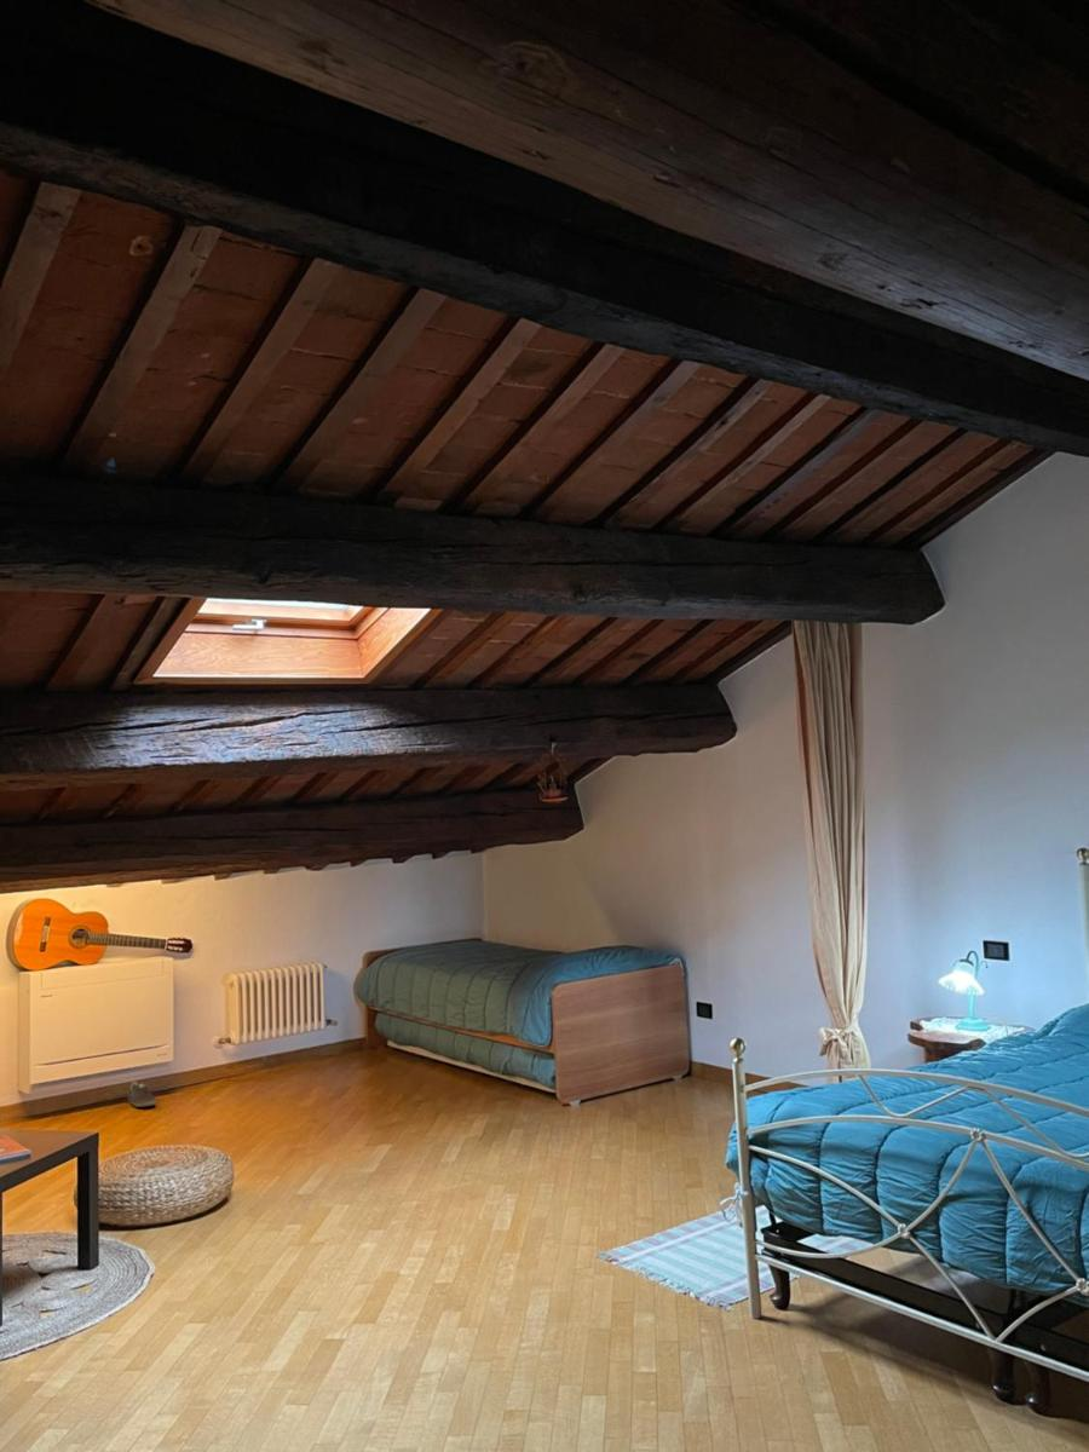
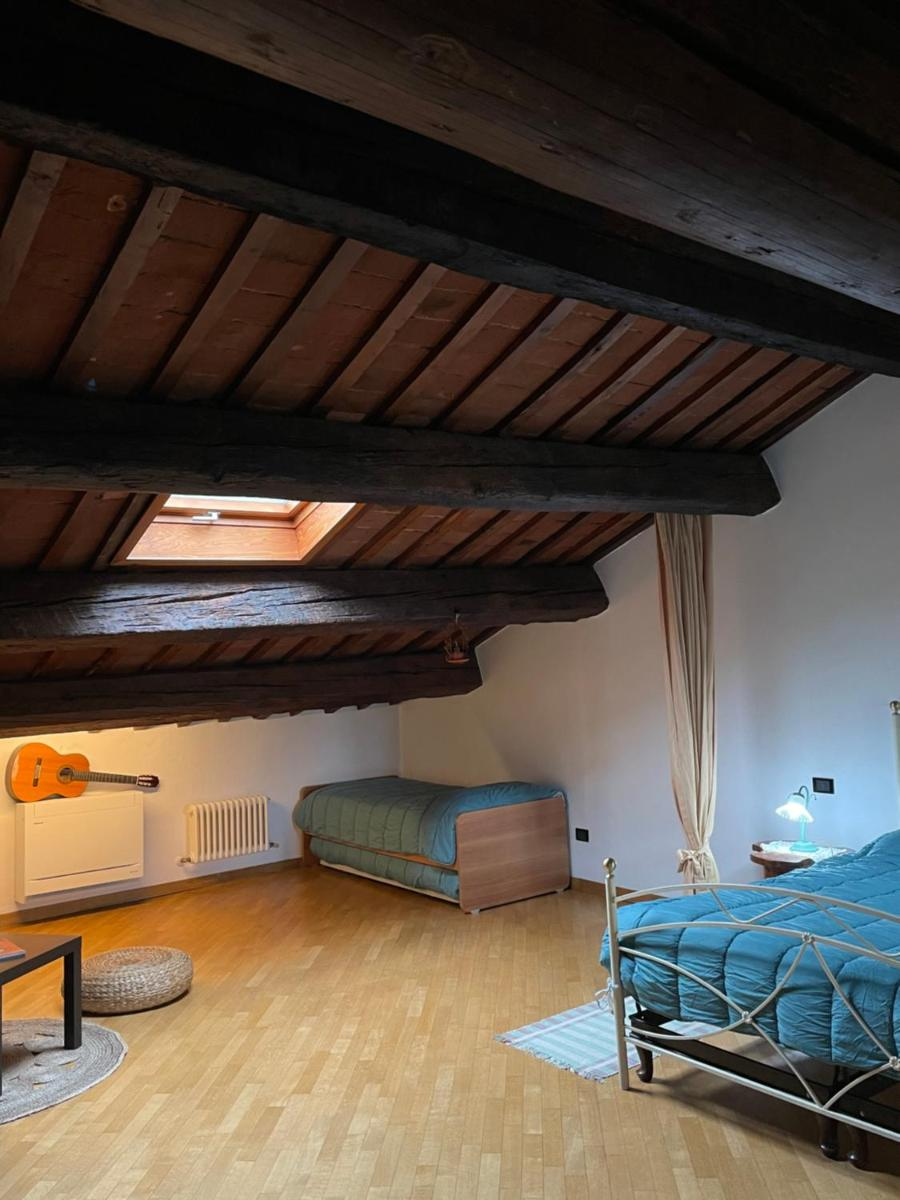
- sneaker [126,1081,159,1108]
